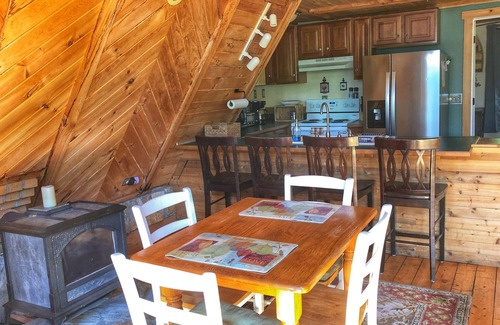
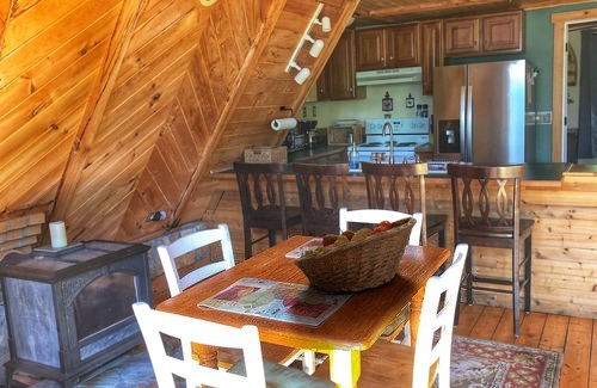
+ fruit basket [293,216,418,295]
